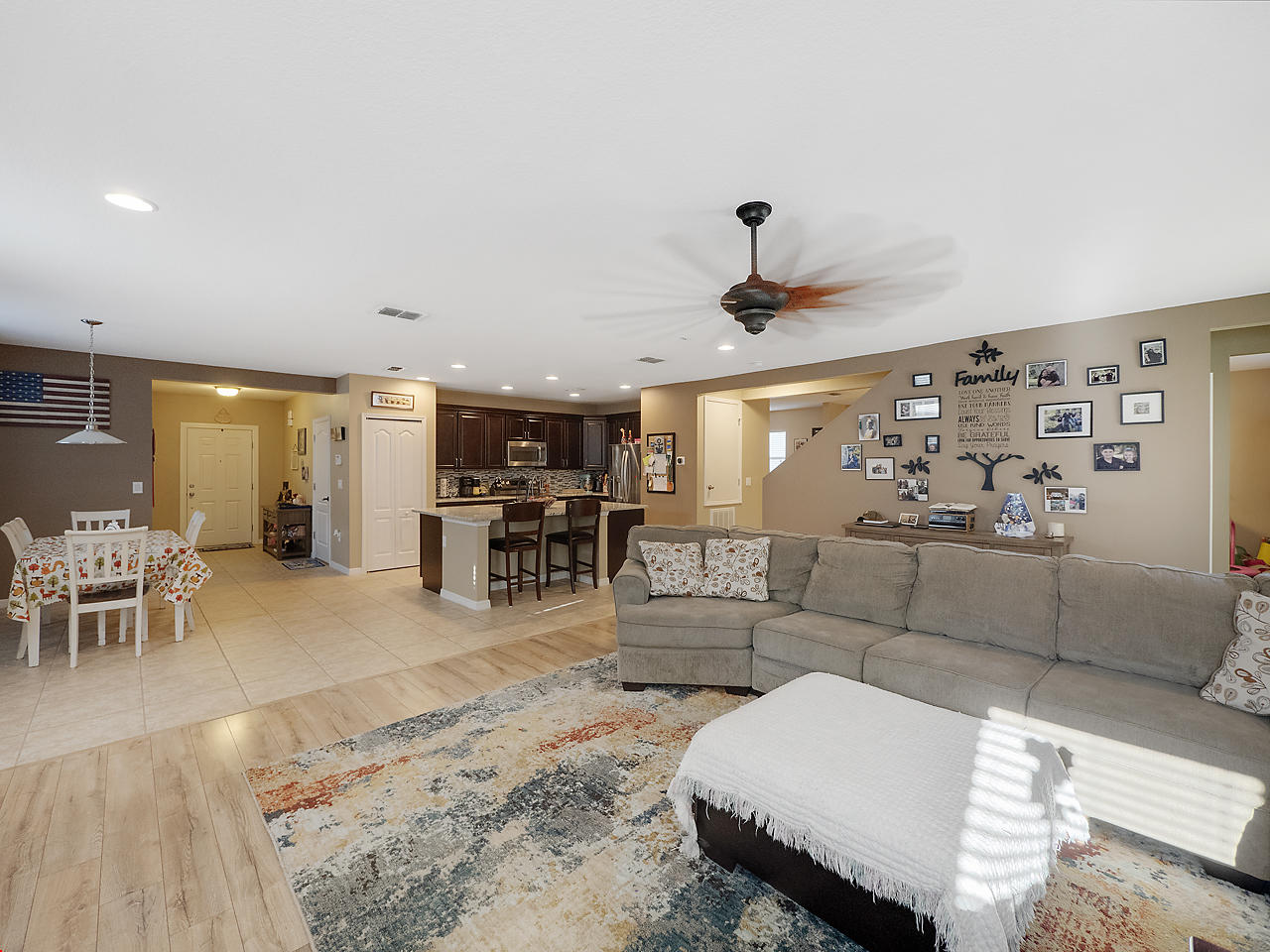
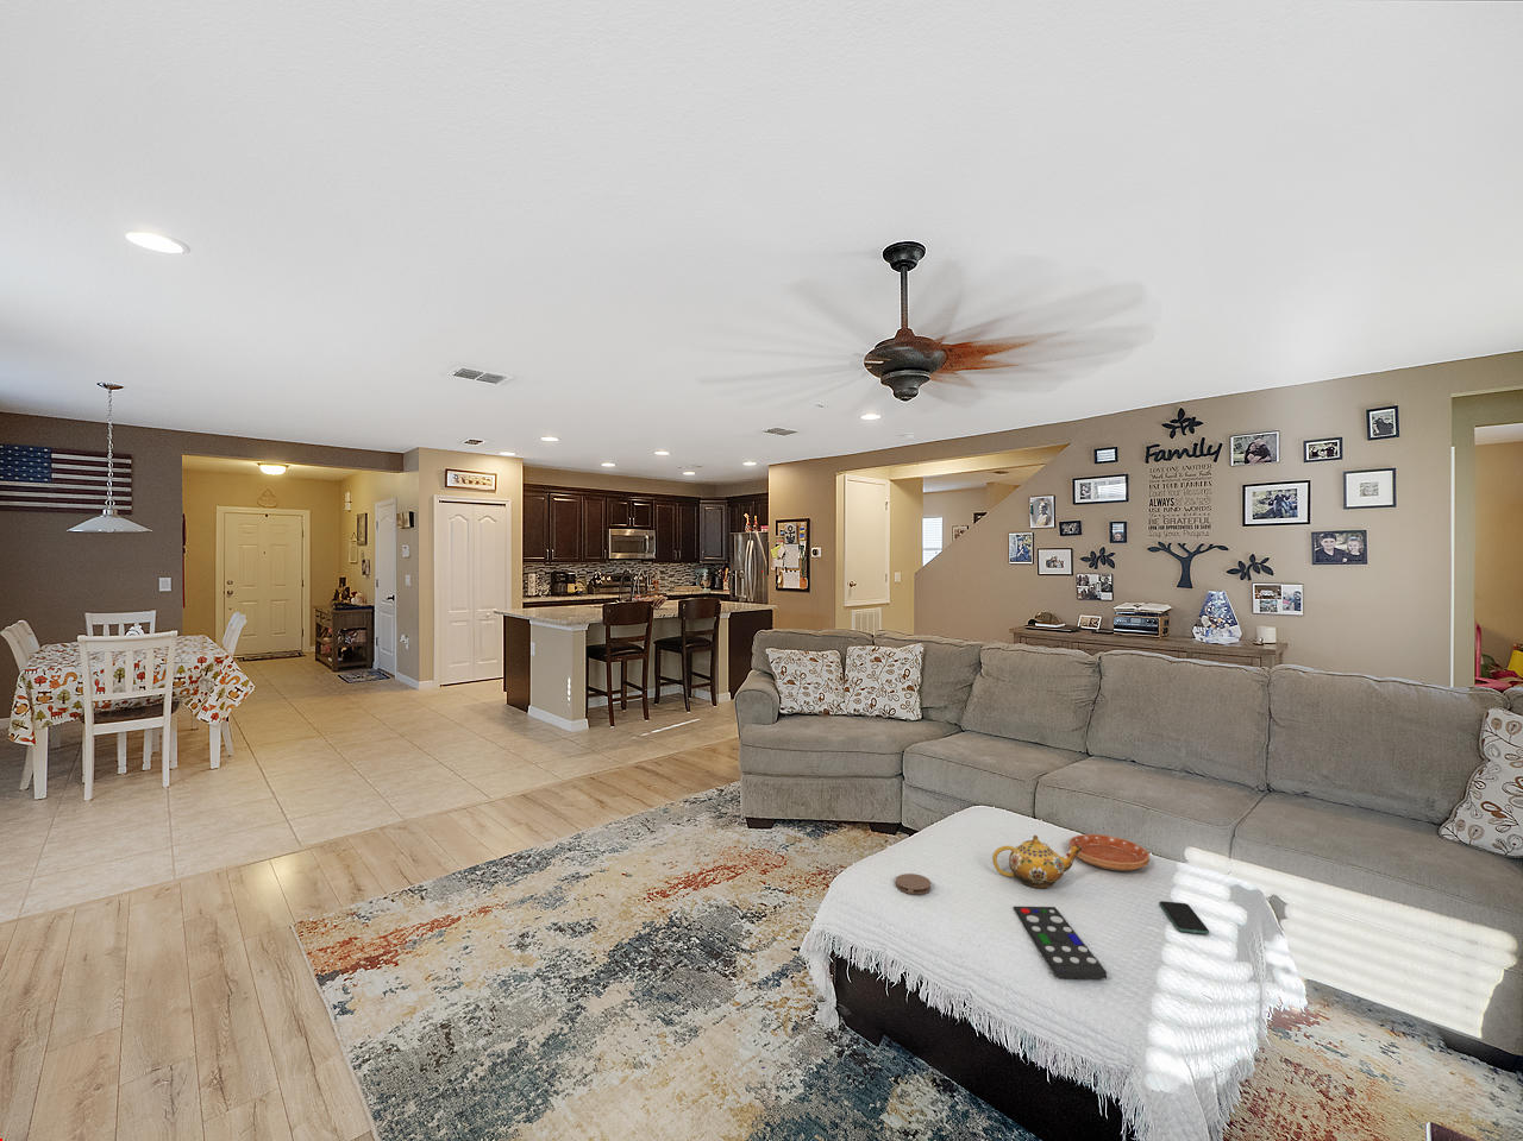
+ coaster [895,873,932,895]
+ teapot [991,834,1082,889]
+ remote control [1012,906,1108,979]
+ smartphone [1157,900,1210,935]
+ saucer [1067,833,1150,871]
